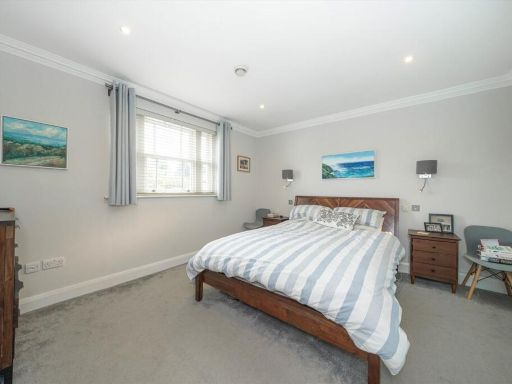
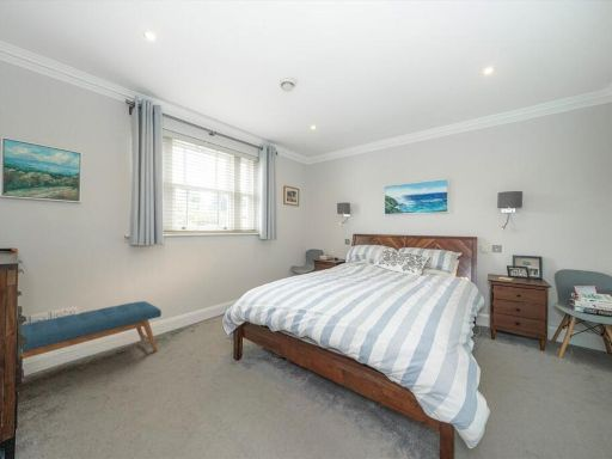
+ bench [20,300,163,360]
